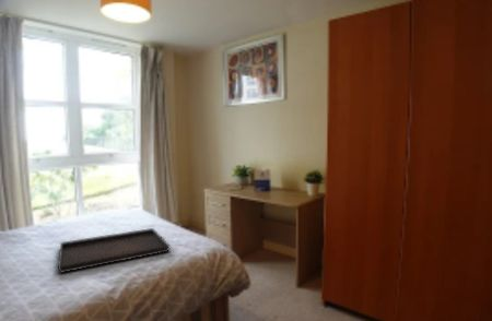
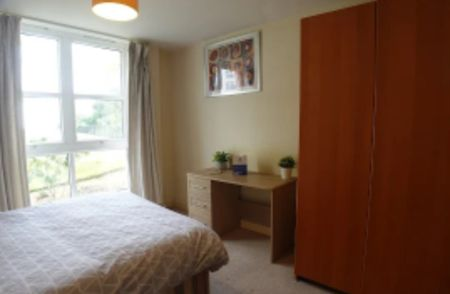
- serving tray [57,227,172,274]
